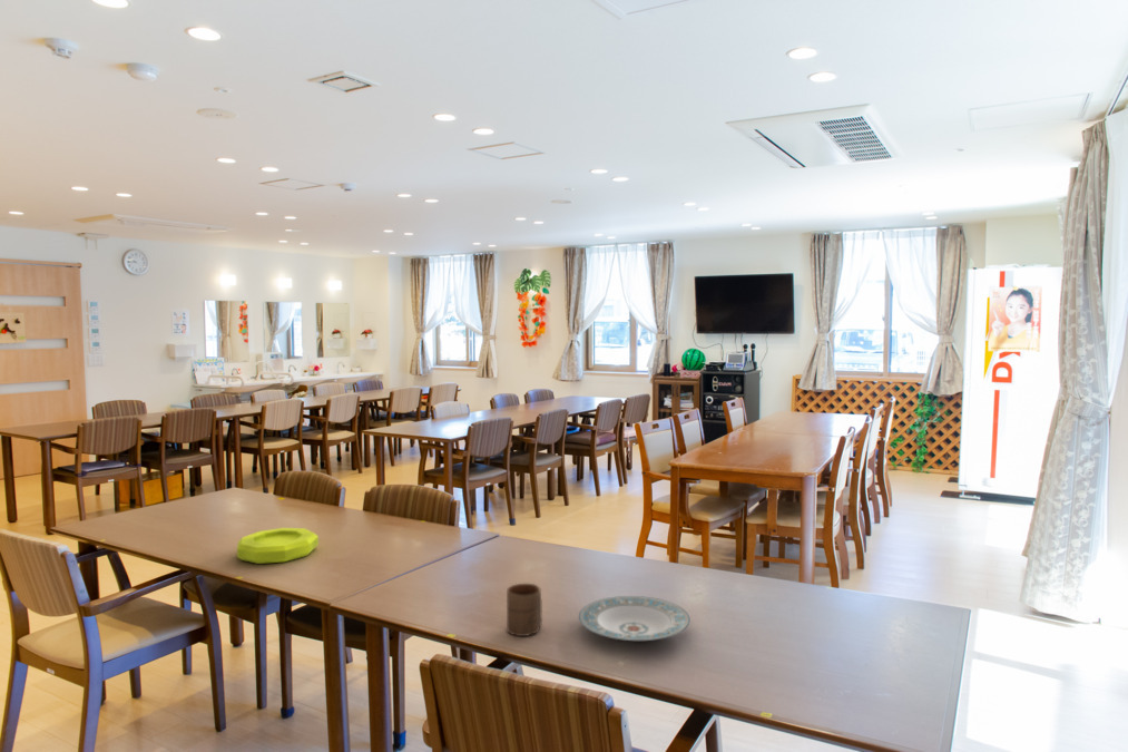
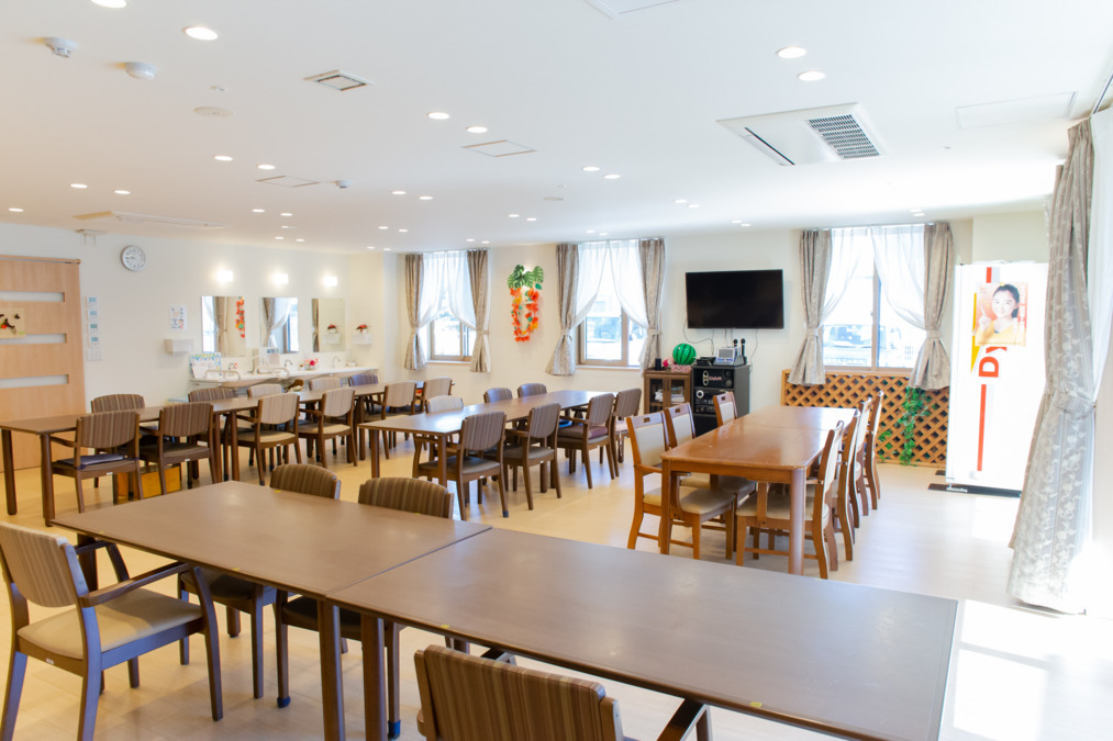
- cup [506,583,542,637]
- bowl [236,527,320,565]
- plate [578,595,691,642]
